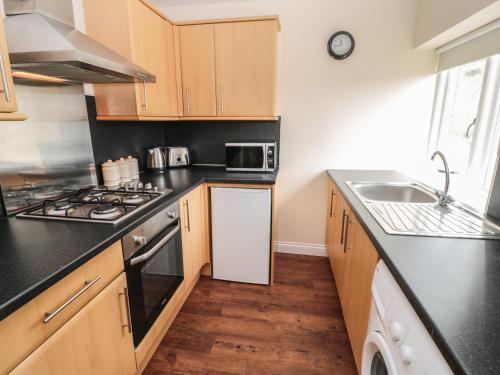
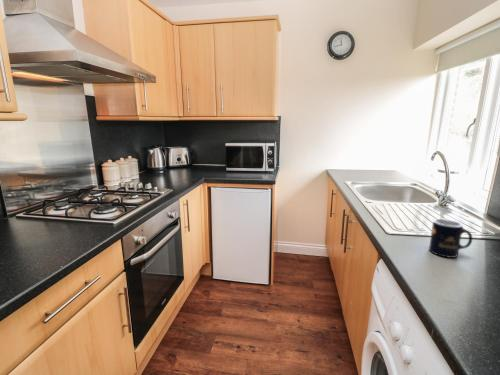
+ mug [428,218,473,259]
